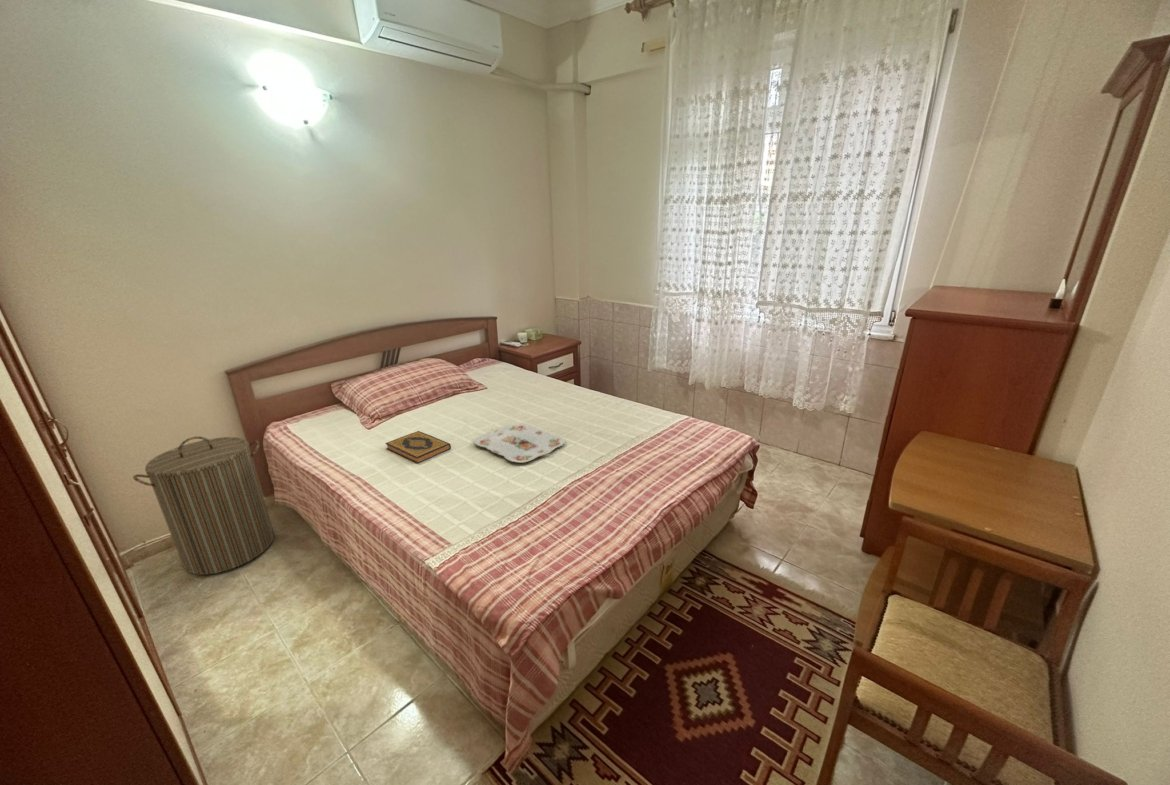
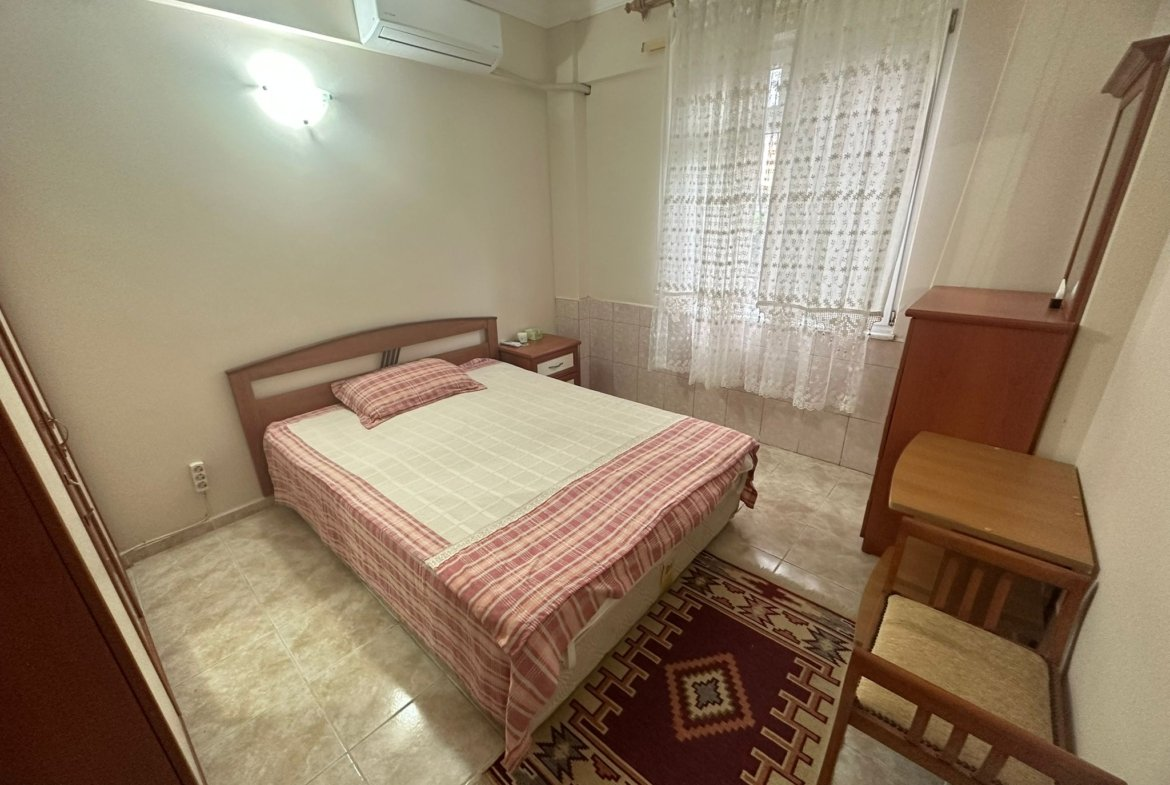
- laundry hamper [132,435,275,576]
- serving tray [473,422,566,464]
- hardback book [384,430,452,465]
